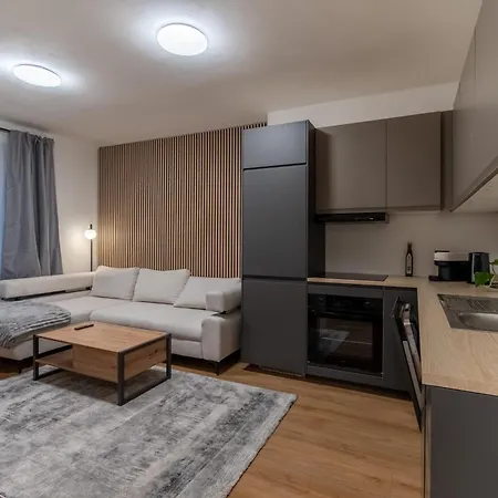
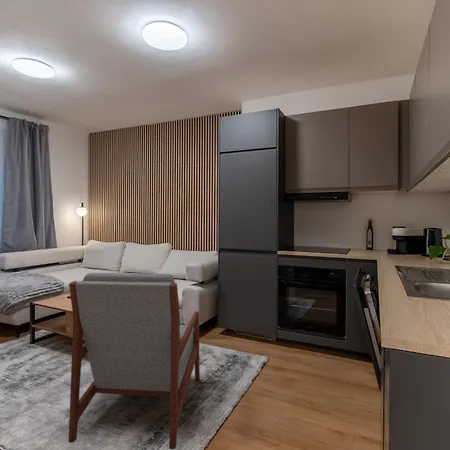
+ armchair [68,272,201,450]
